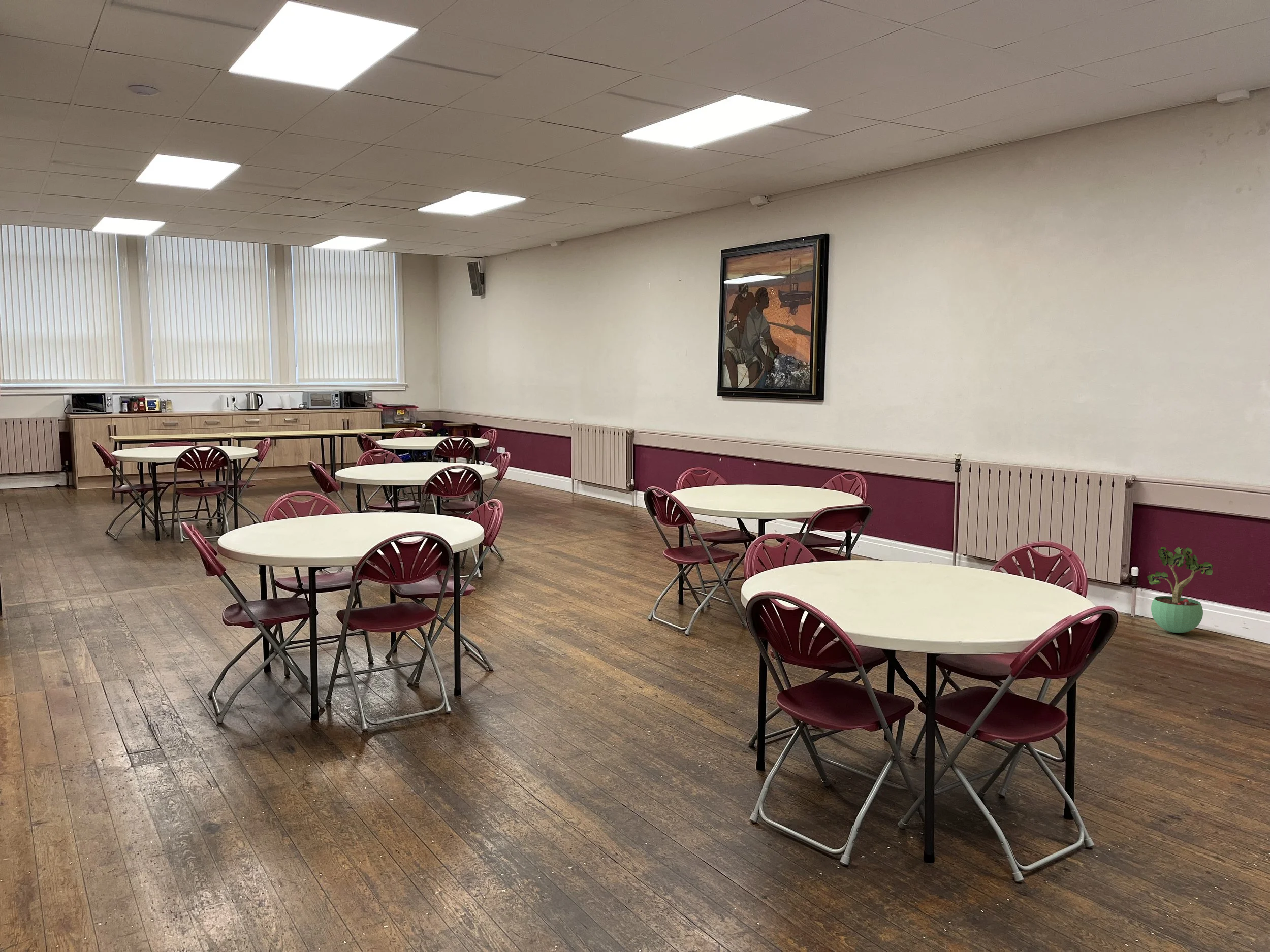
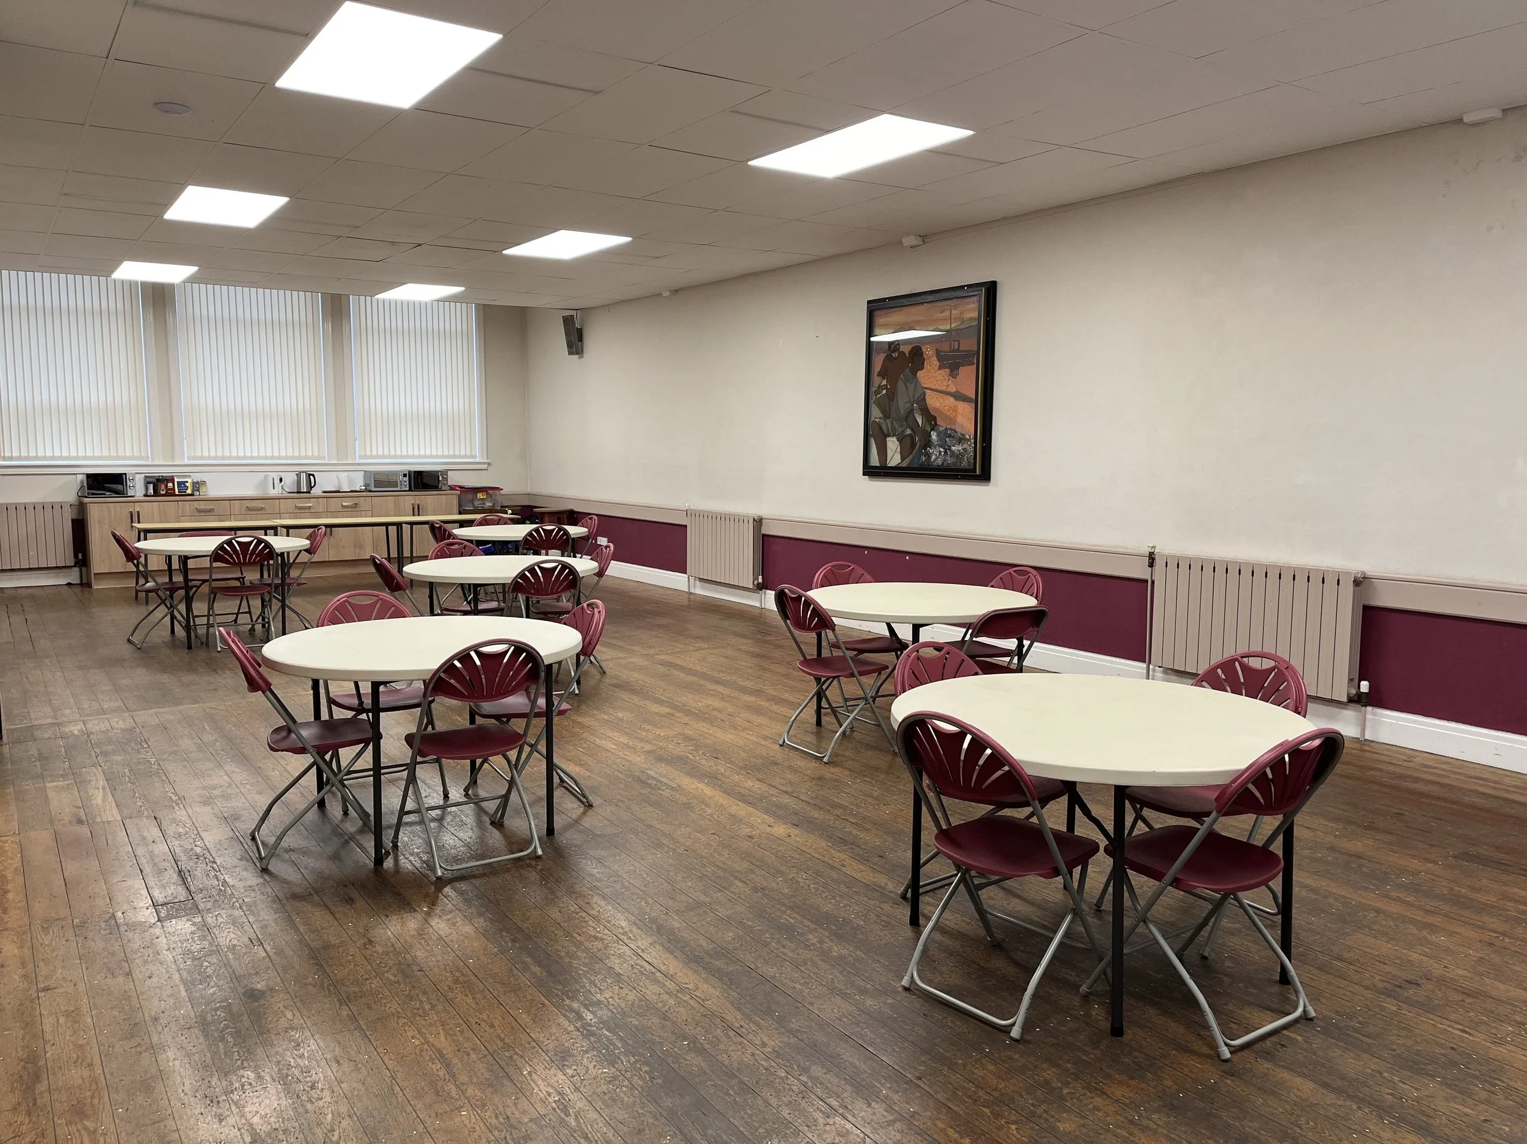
- potted plant [1146,546,1214,634]
